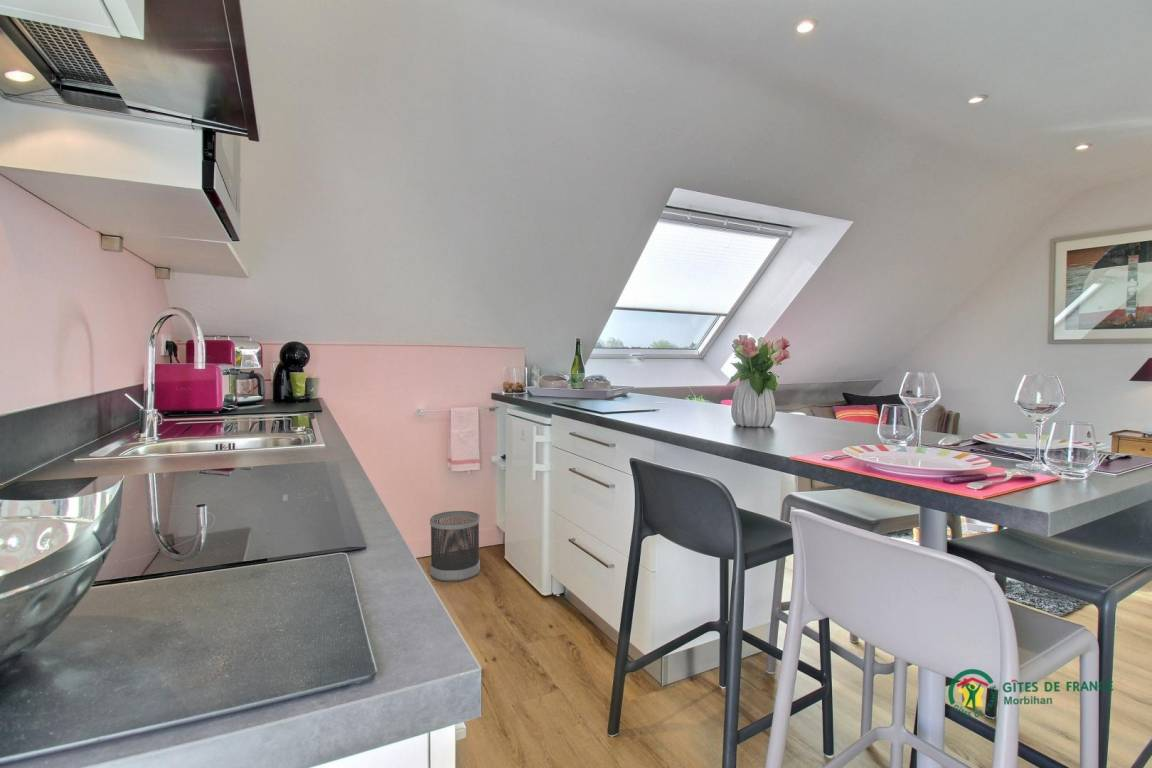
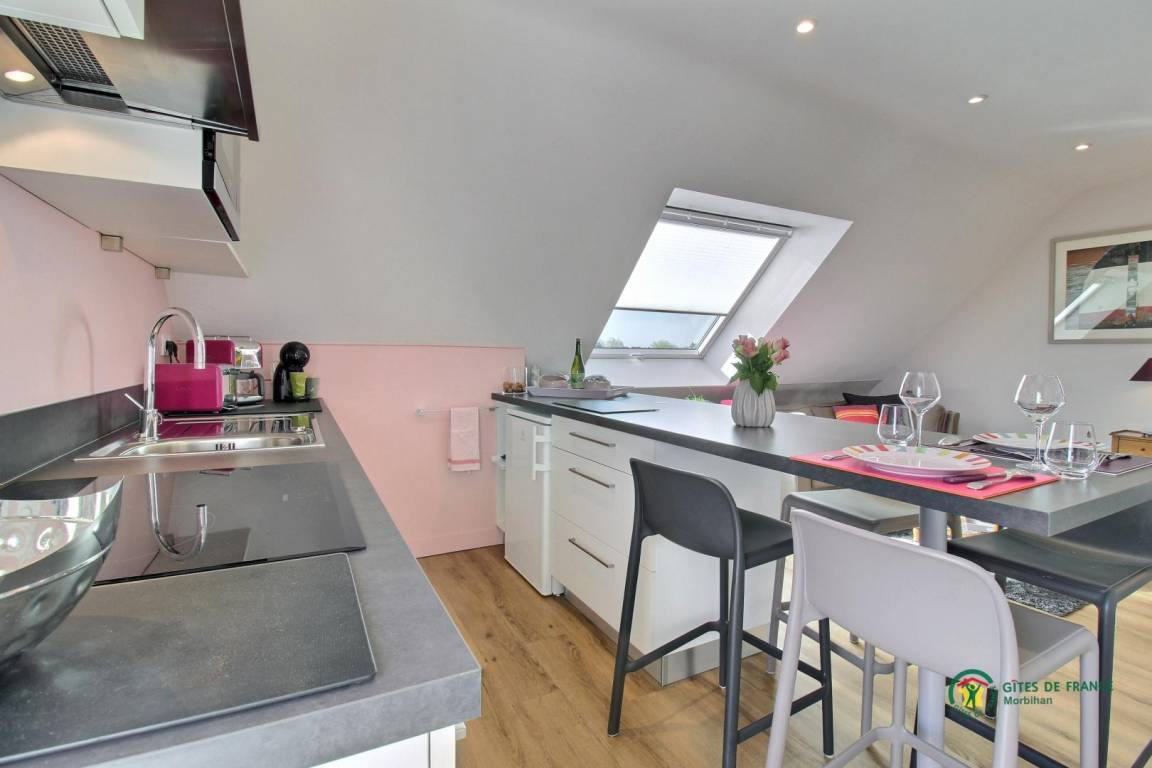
- wastebasket [429,510,481,583]
